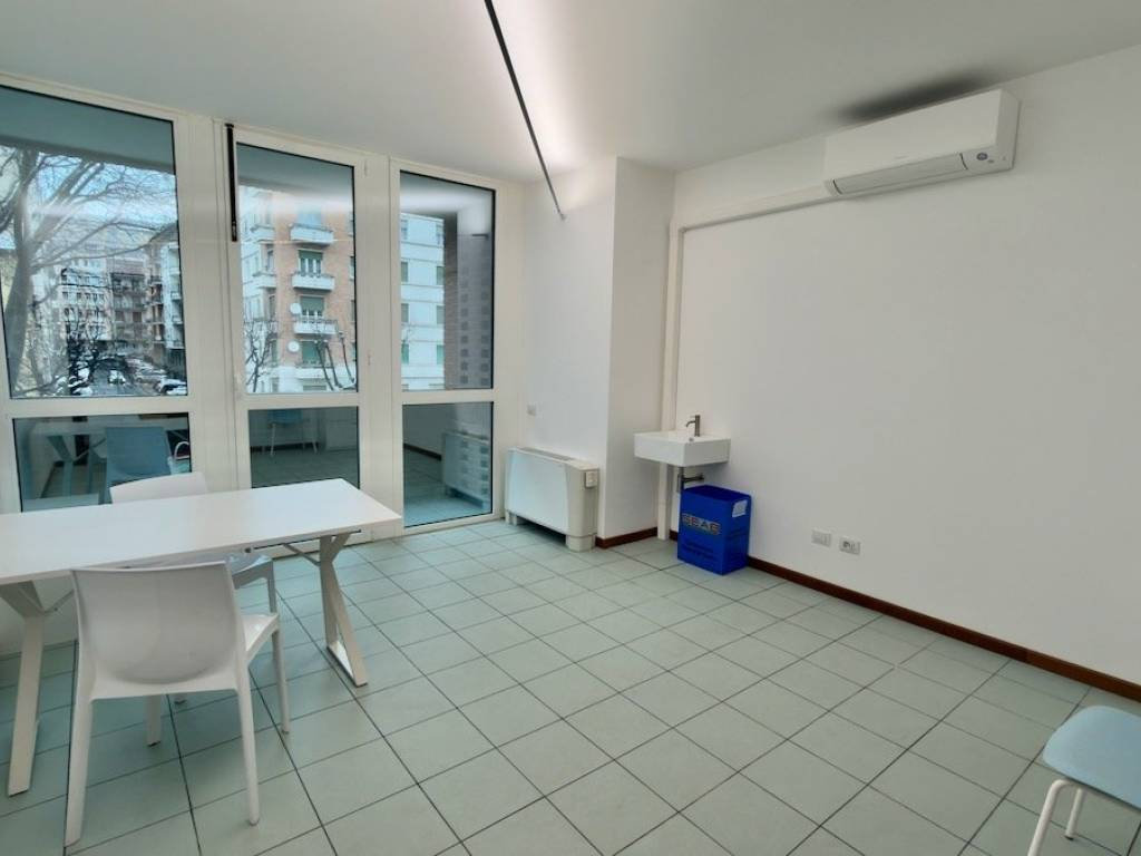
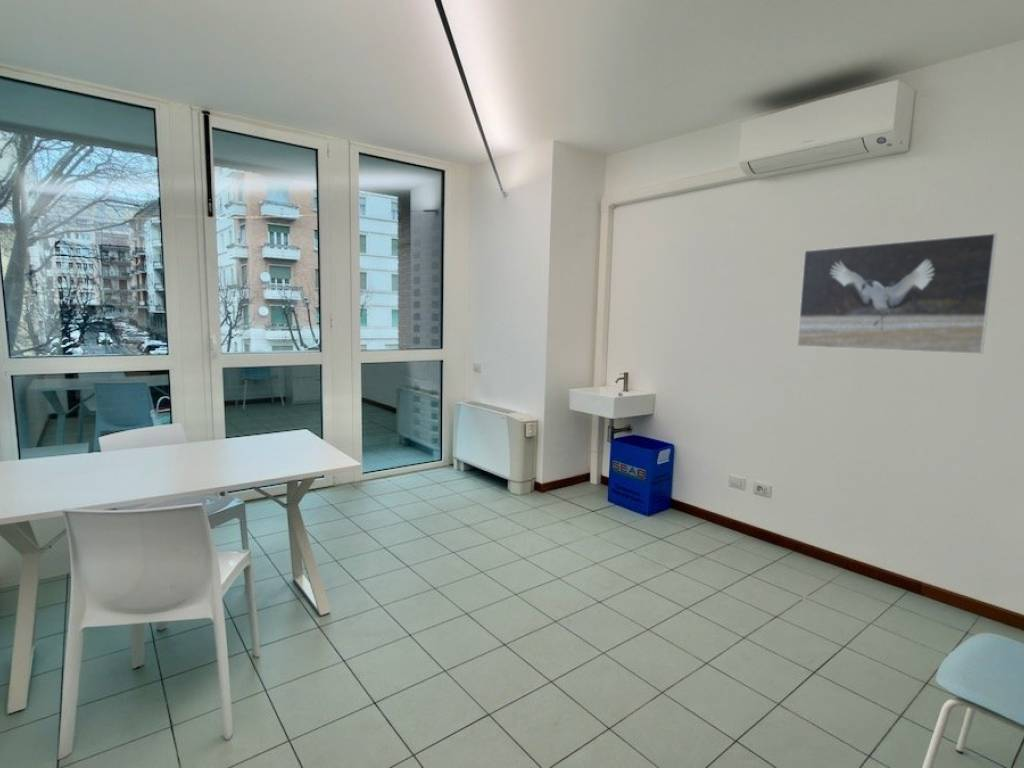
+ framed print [796,232,998,355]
